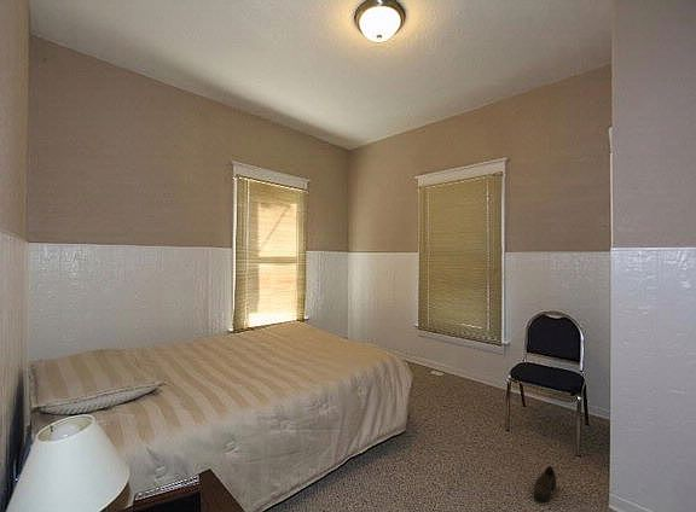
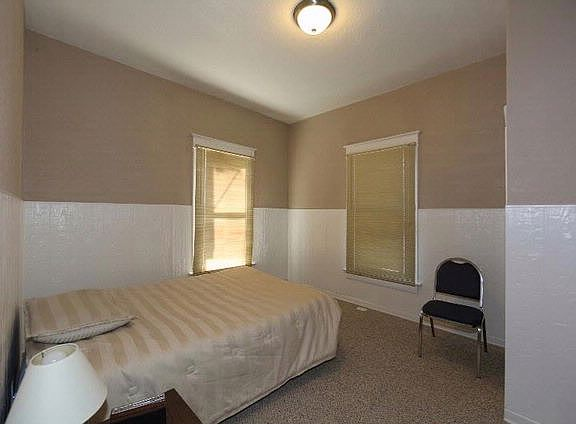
- shoe [532,465,557,504]
